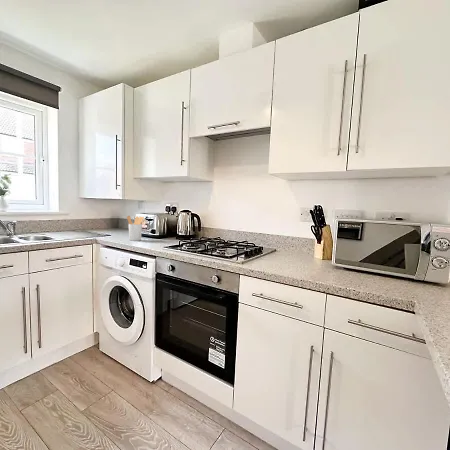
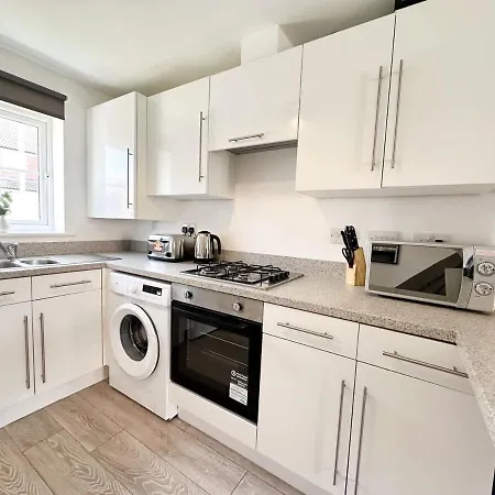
- utensil holder [126,215,146,242]
